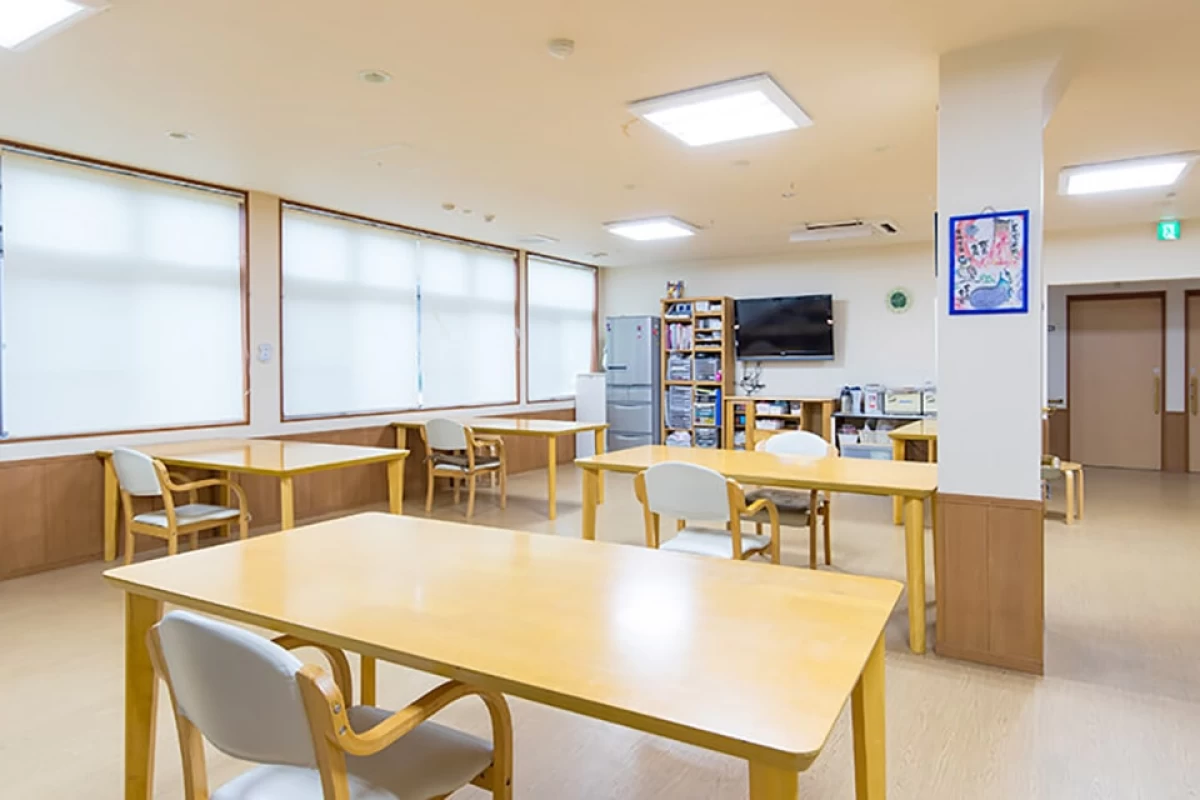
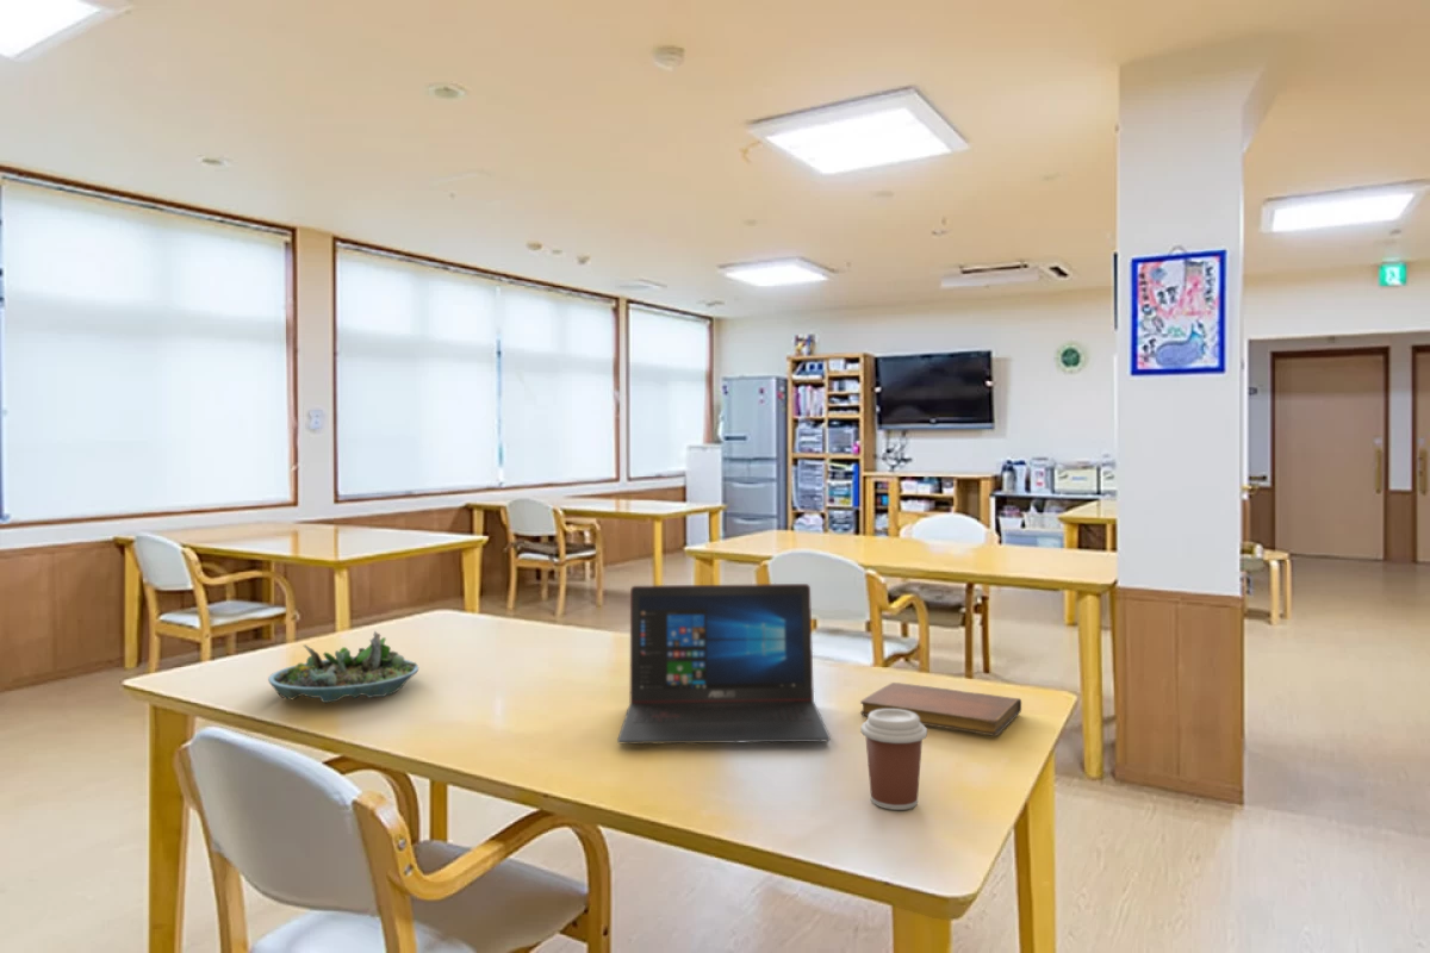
+ coffee cup [859,709,928,811]
+ laptop [616,583,832,746]
+ notebook [859,681,1022,737]
+ succulent planter [267,630,419,704]
